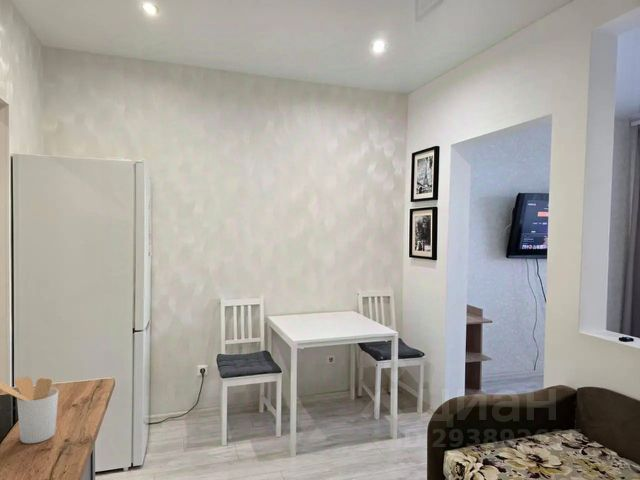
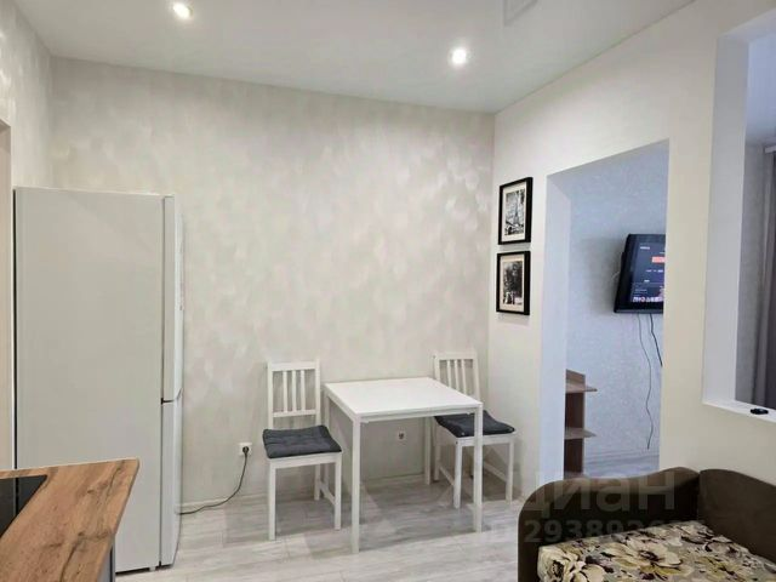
- utensil holder [0,376,59,444]
